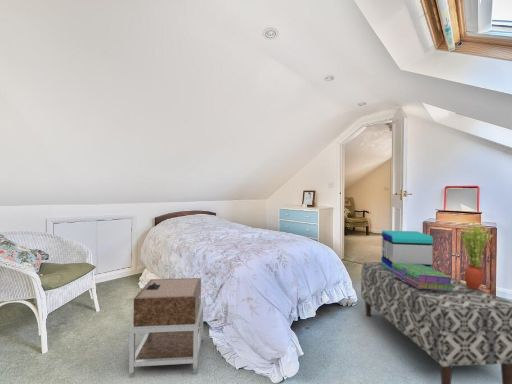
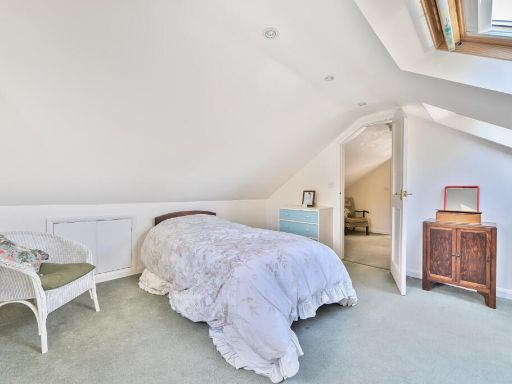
- decorative box [380,229,434,269]
- bench [360,261,512,384]
- potted plant [459,221,494,290]
- stack of books [390,262,455,291]
- nightstand [128,277,204,379]
